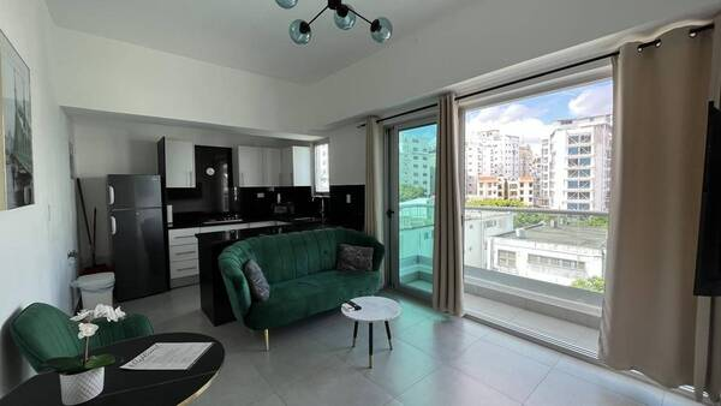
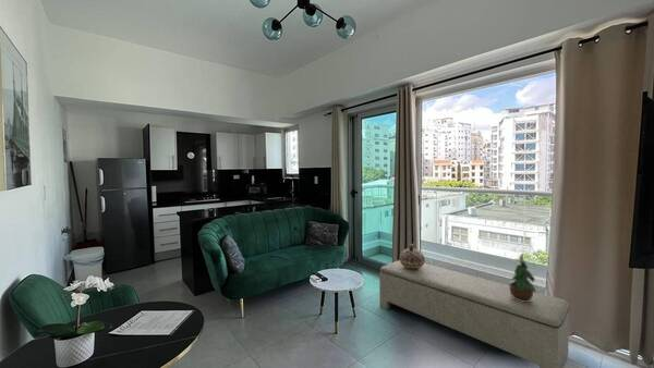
+ bench [378,259,570,368]
+ ceramic vessel [399,242,426,269]
+ potted plant [508,253,536,302]
